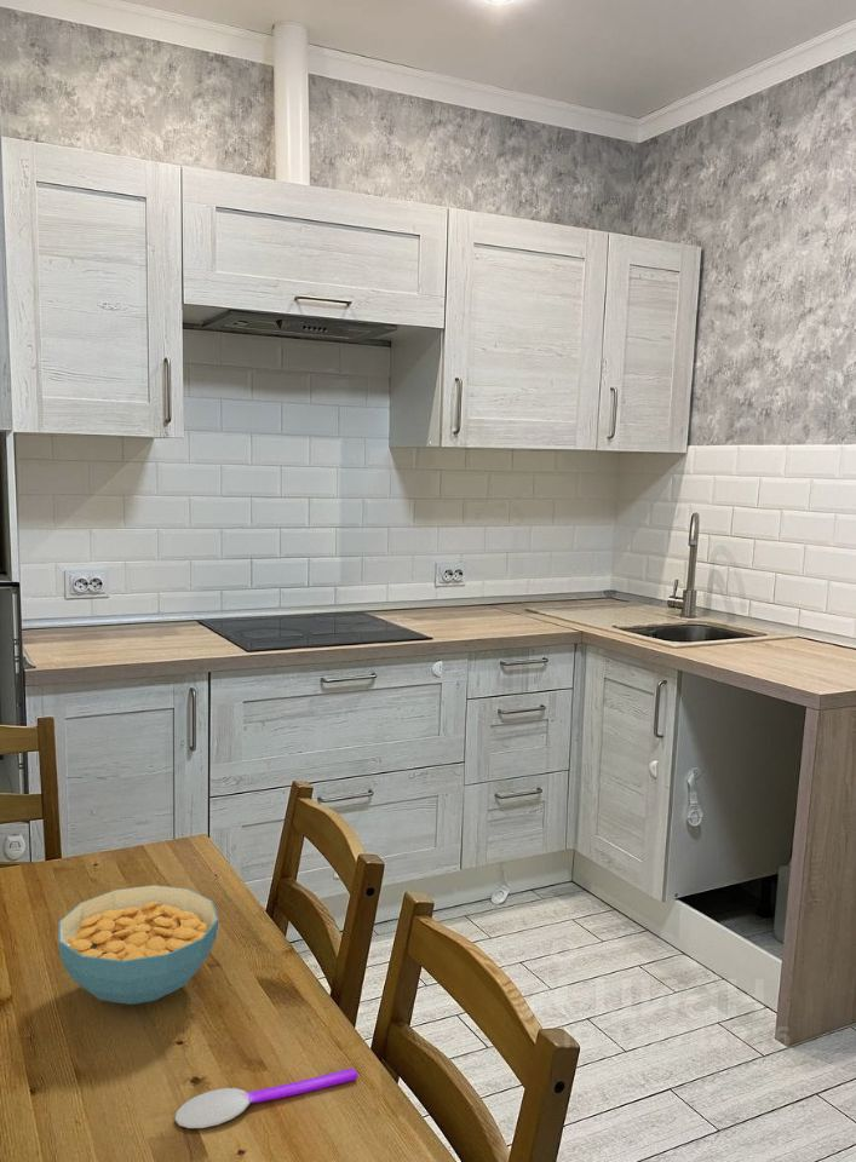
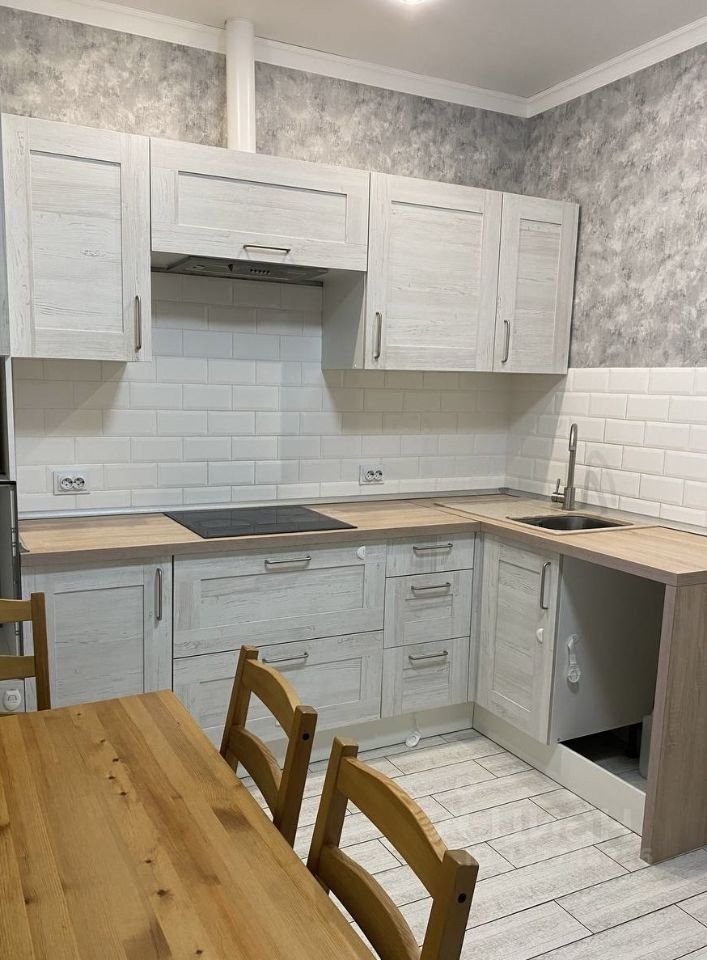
- cereal bowl [57,884,220,1006]
- spoon [174,1068,358,1129]
